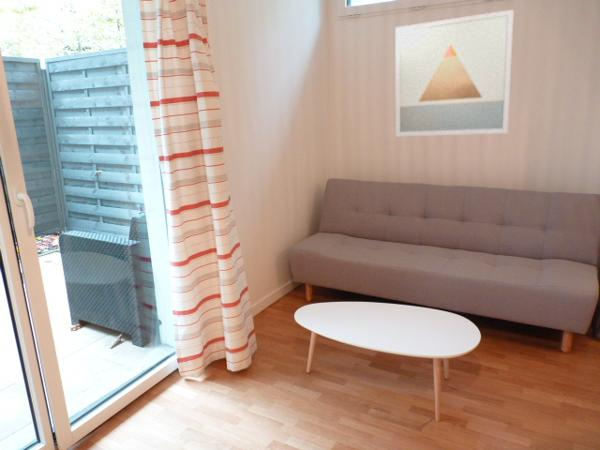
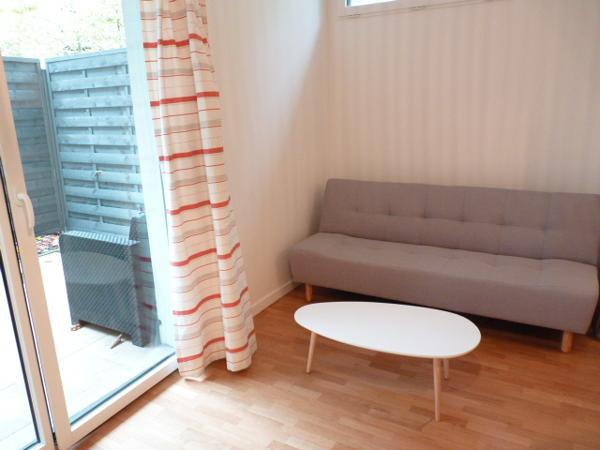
- wall art [394,9,515,137]
